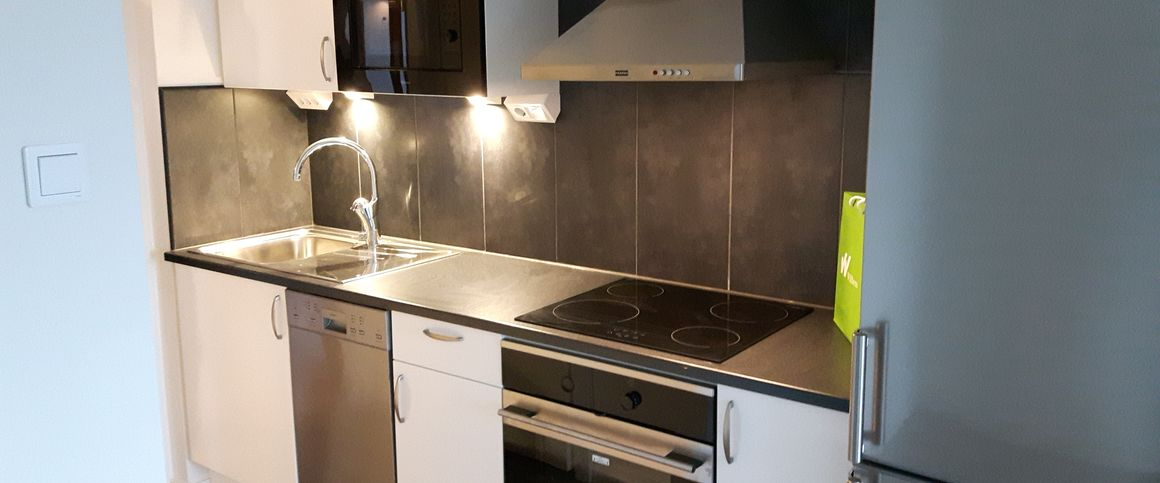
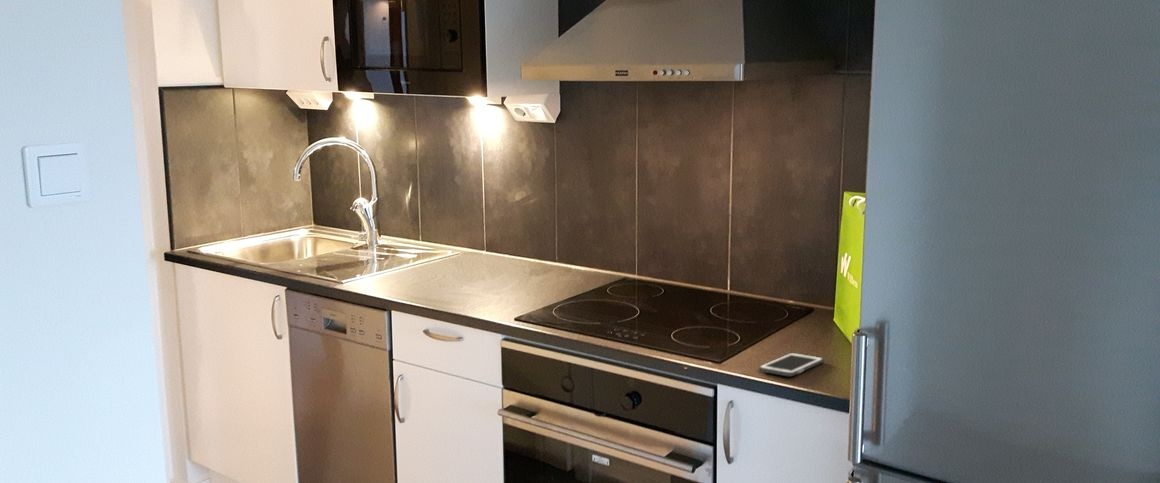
+ cell phone [758,352,825,377]
